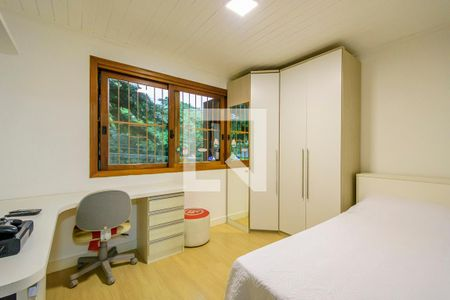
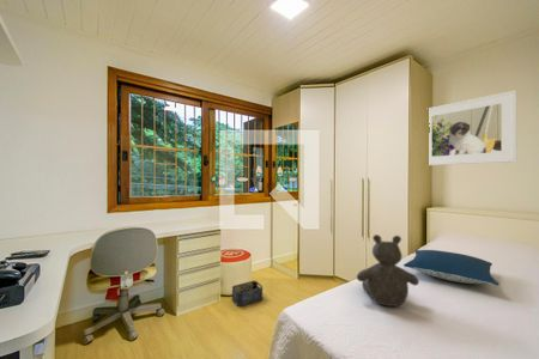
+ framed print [428,89,517,166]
+ storage bin [231,280,264,308]
+ teddy bear [356,233,420,308]
+ pillow [402,249,501,287]
